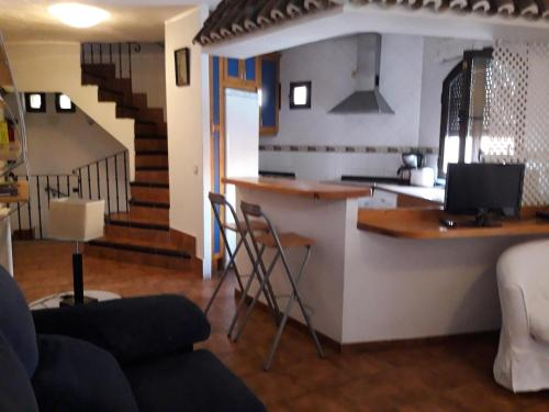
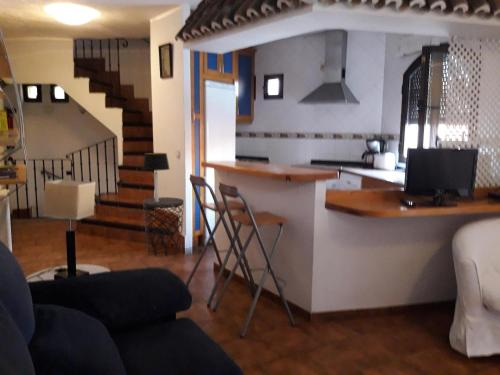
+ side table [142,196,185,257]
+ table lamp [142,152,171,202]
